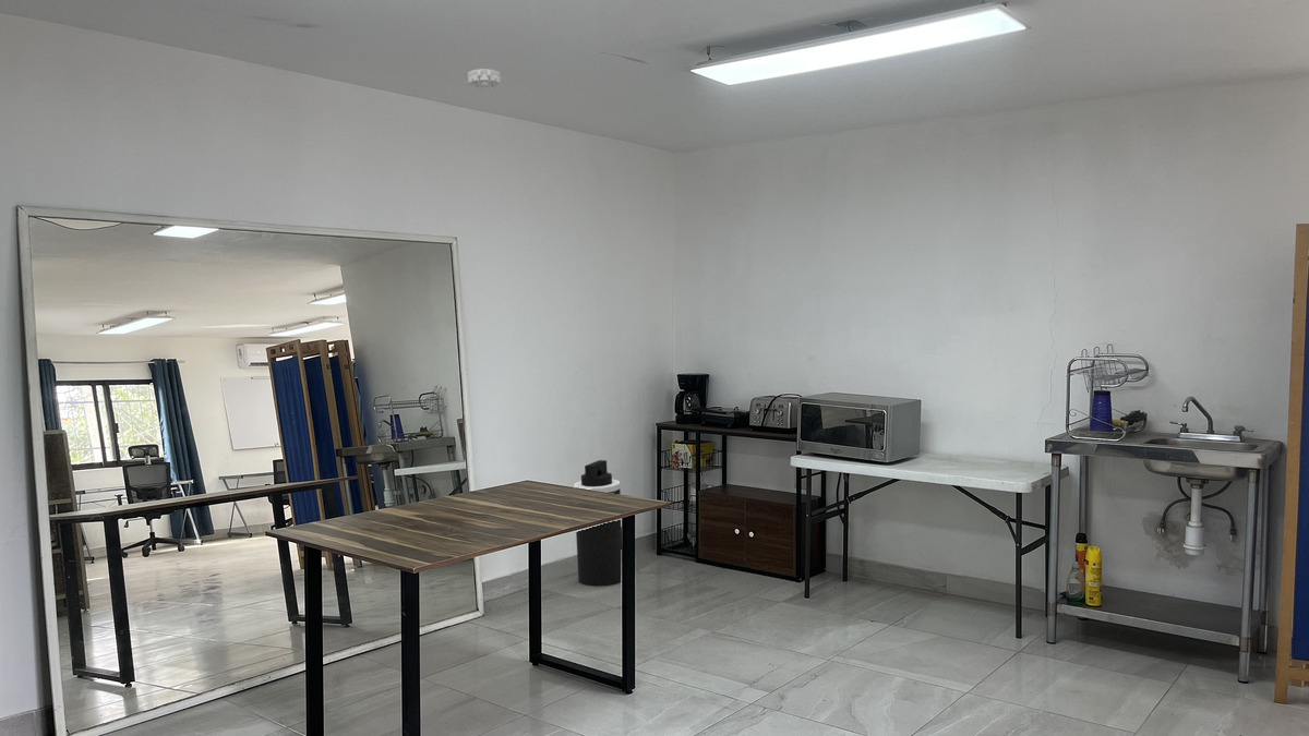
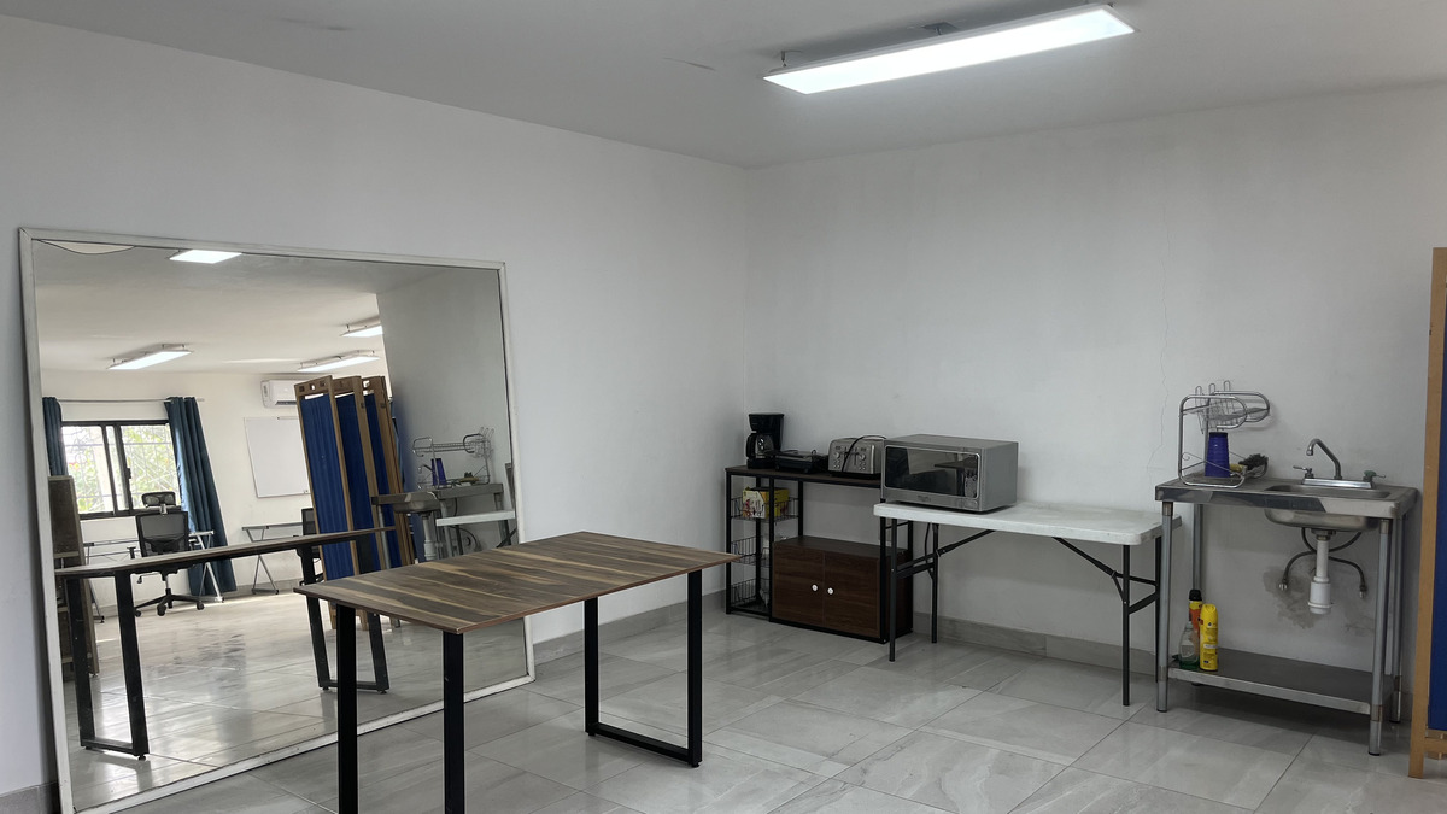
- smoke detector [467,68,502,88]
- trash can [573,459,623,588]
